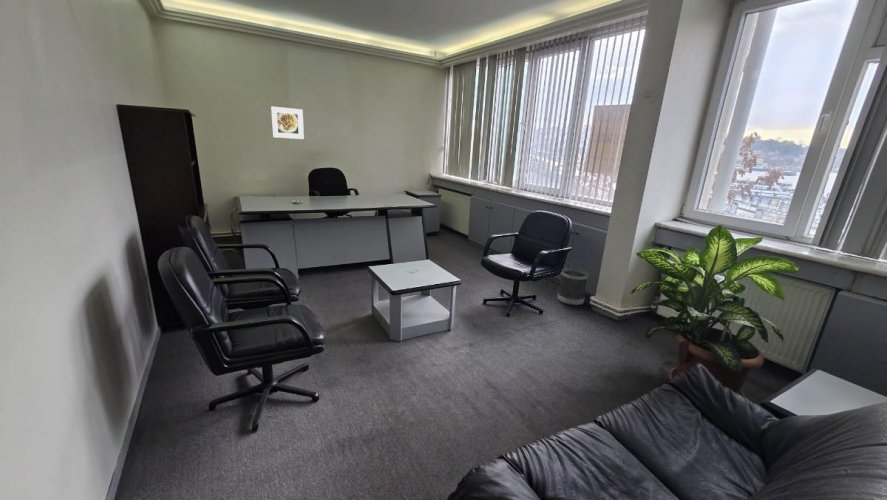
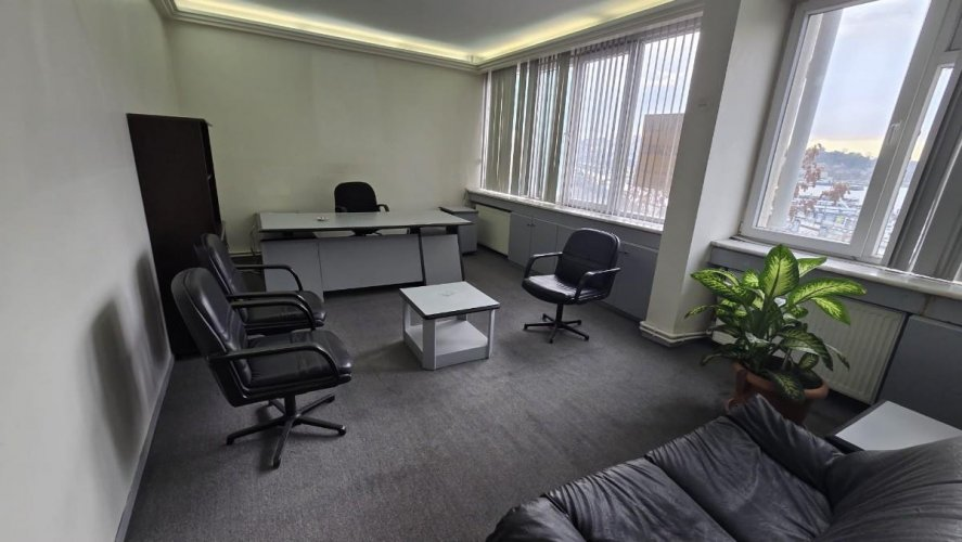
- wastebasket [556,267,589,306]
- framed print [270,106,305,140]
